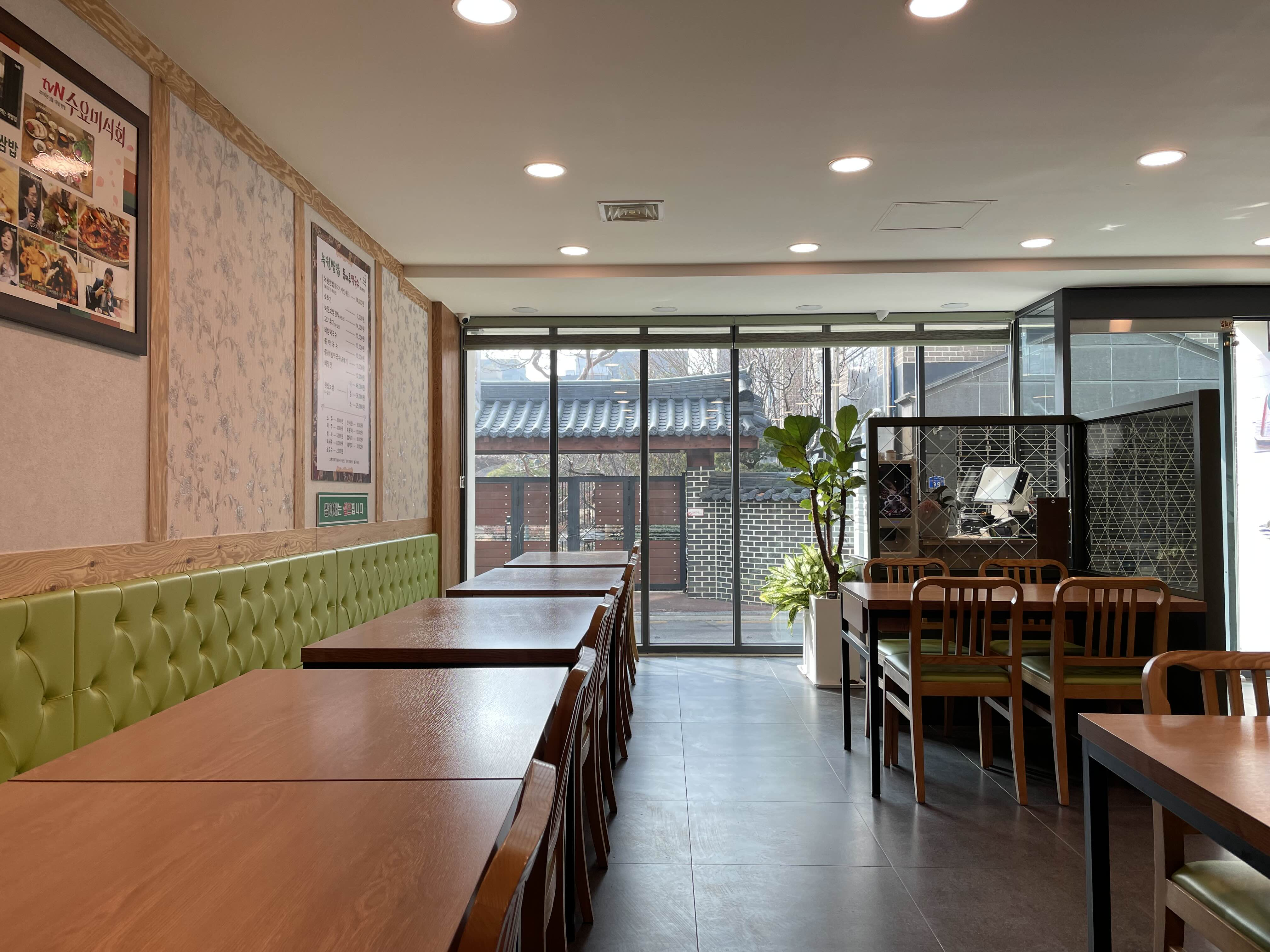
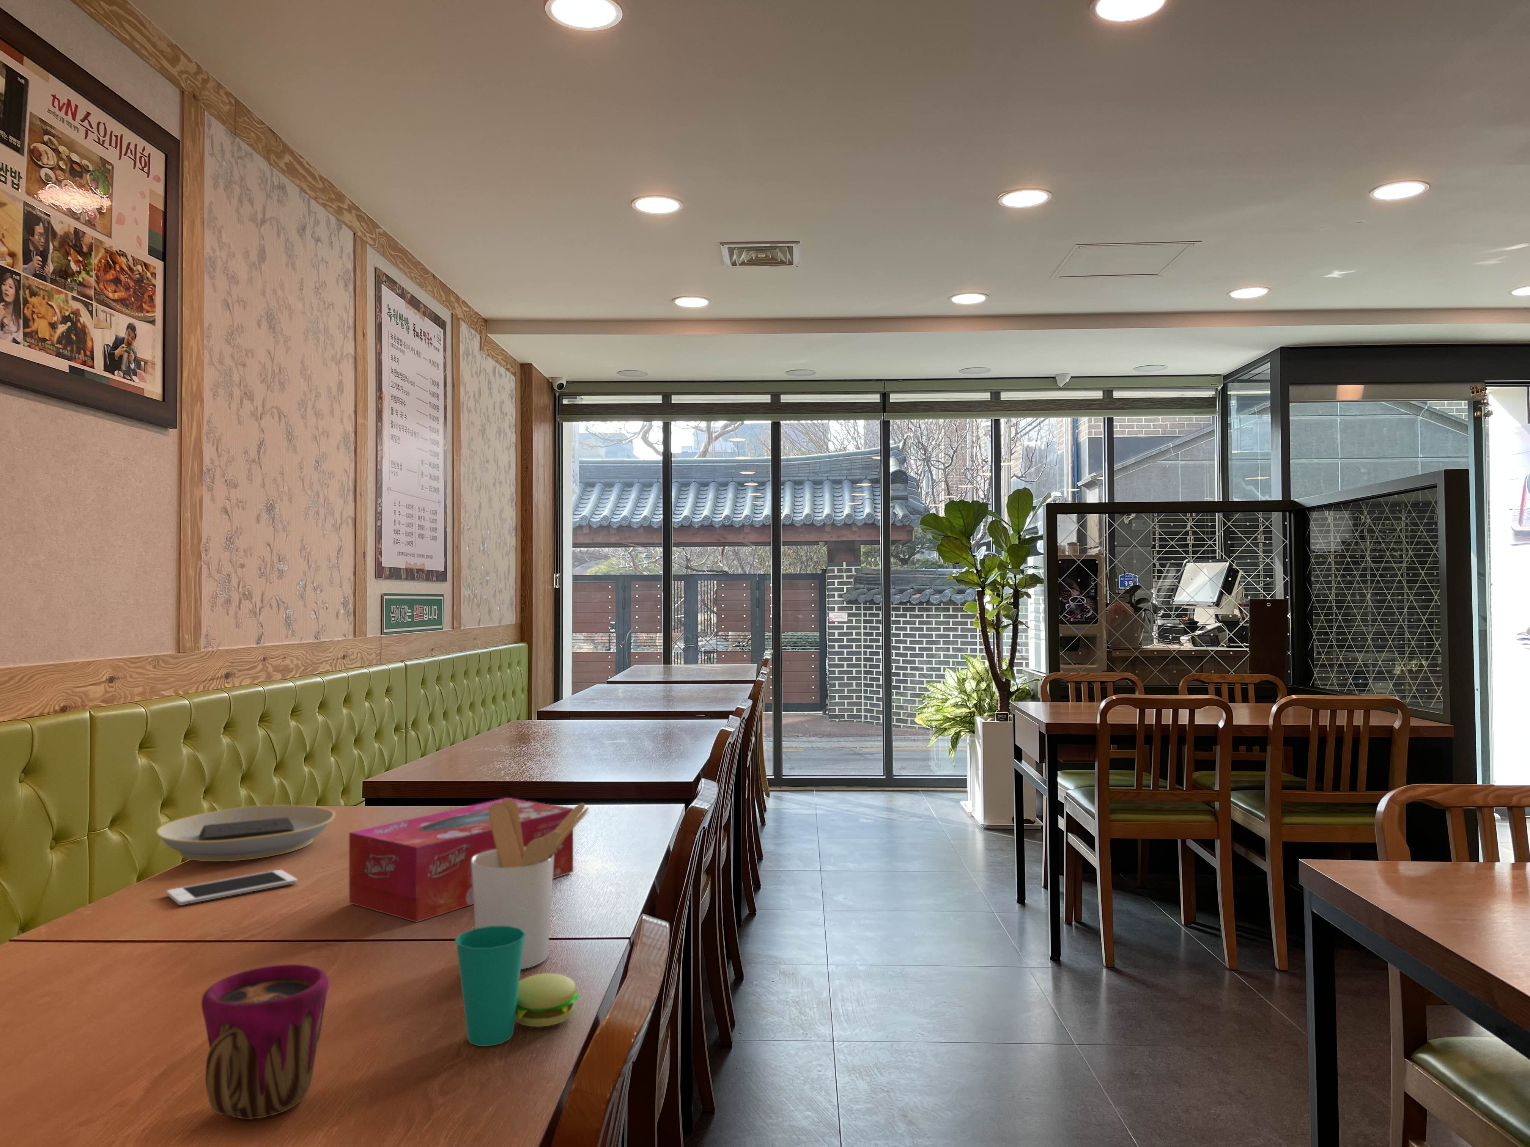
+ cup [454,925,578,1047]
+ tissue box [348,798,573,923]
+ cup [201,964,329,1119]
+ utensil holder [471,799,589,970]
+ cell phone [166,870,298,906]
+ plate [155,805,335,861]
